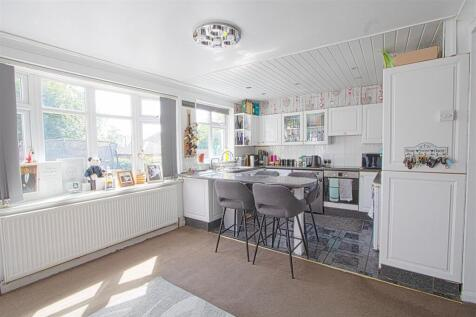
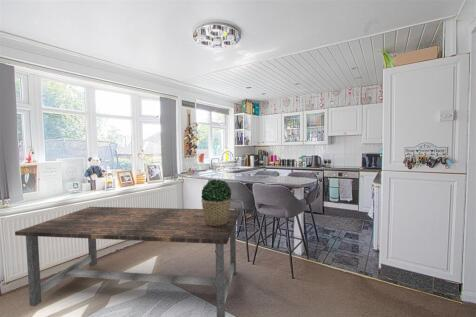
+ dining table [14,206,241,317]
+ potted plant [200,178,232,226]
